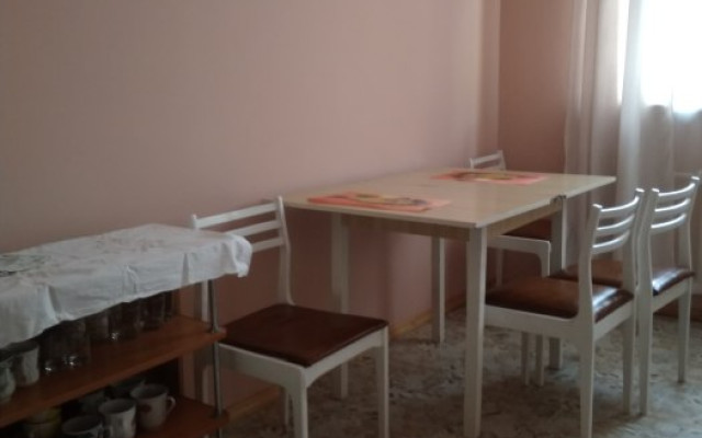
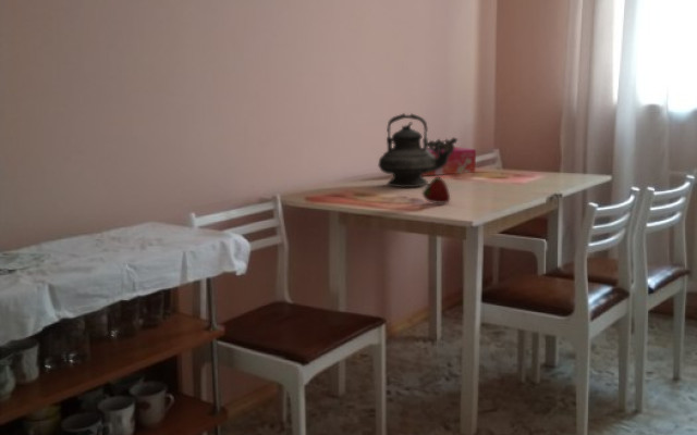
+ teapot [377,112,458,188]
+ fruit [421,175,451,204]
+ tissue box [421,146,477,177]
